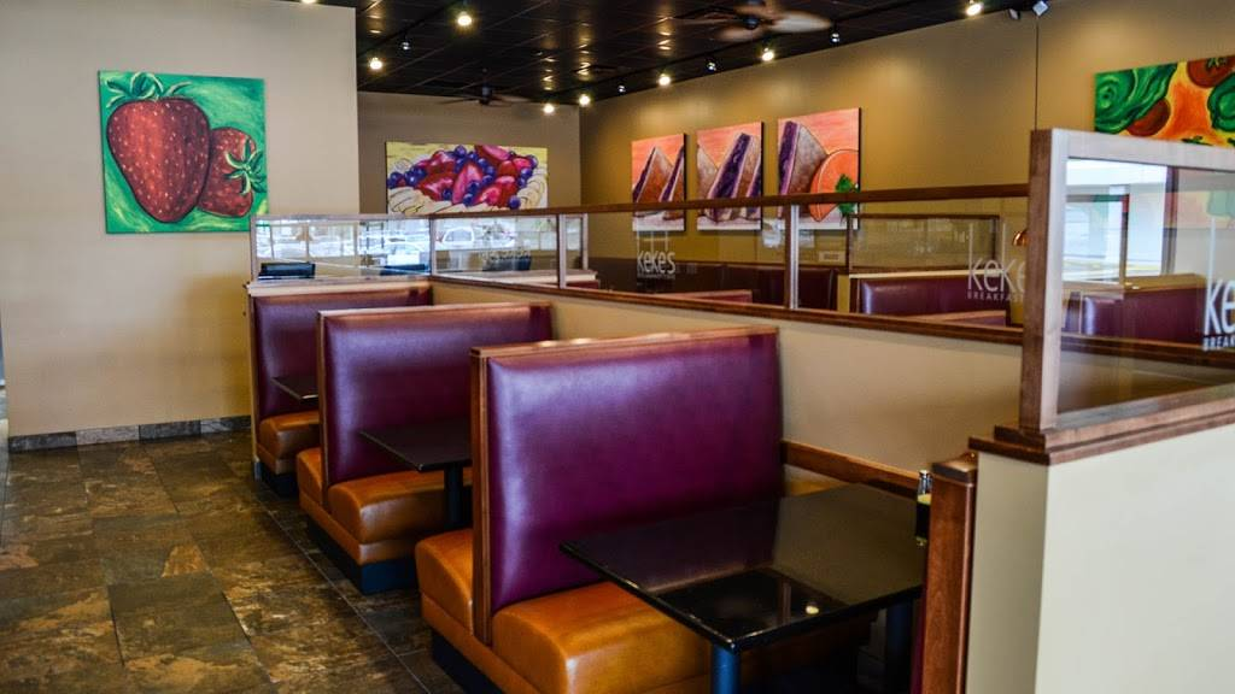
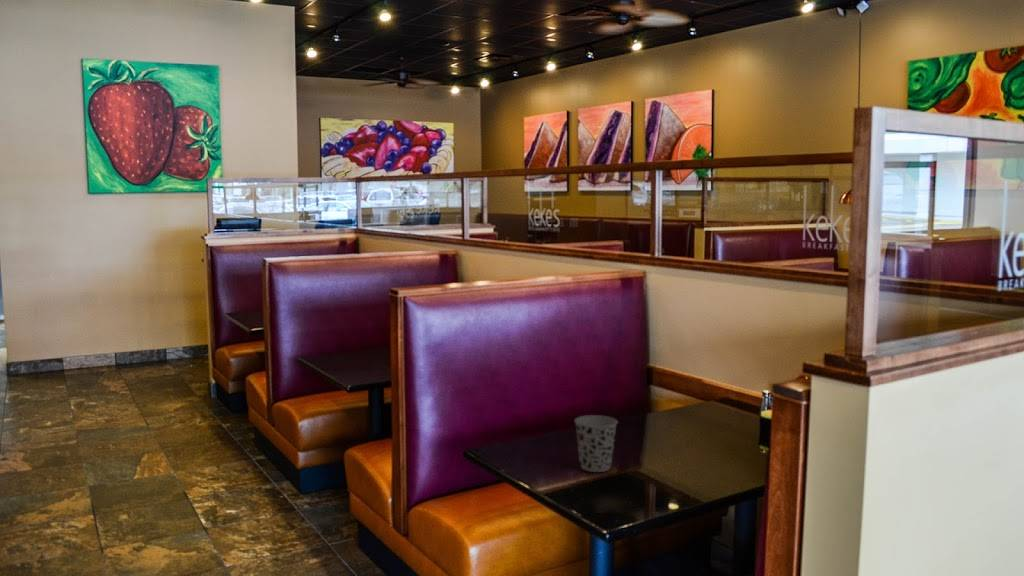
+ cup [574,414,619,473]
